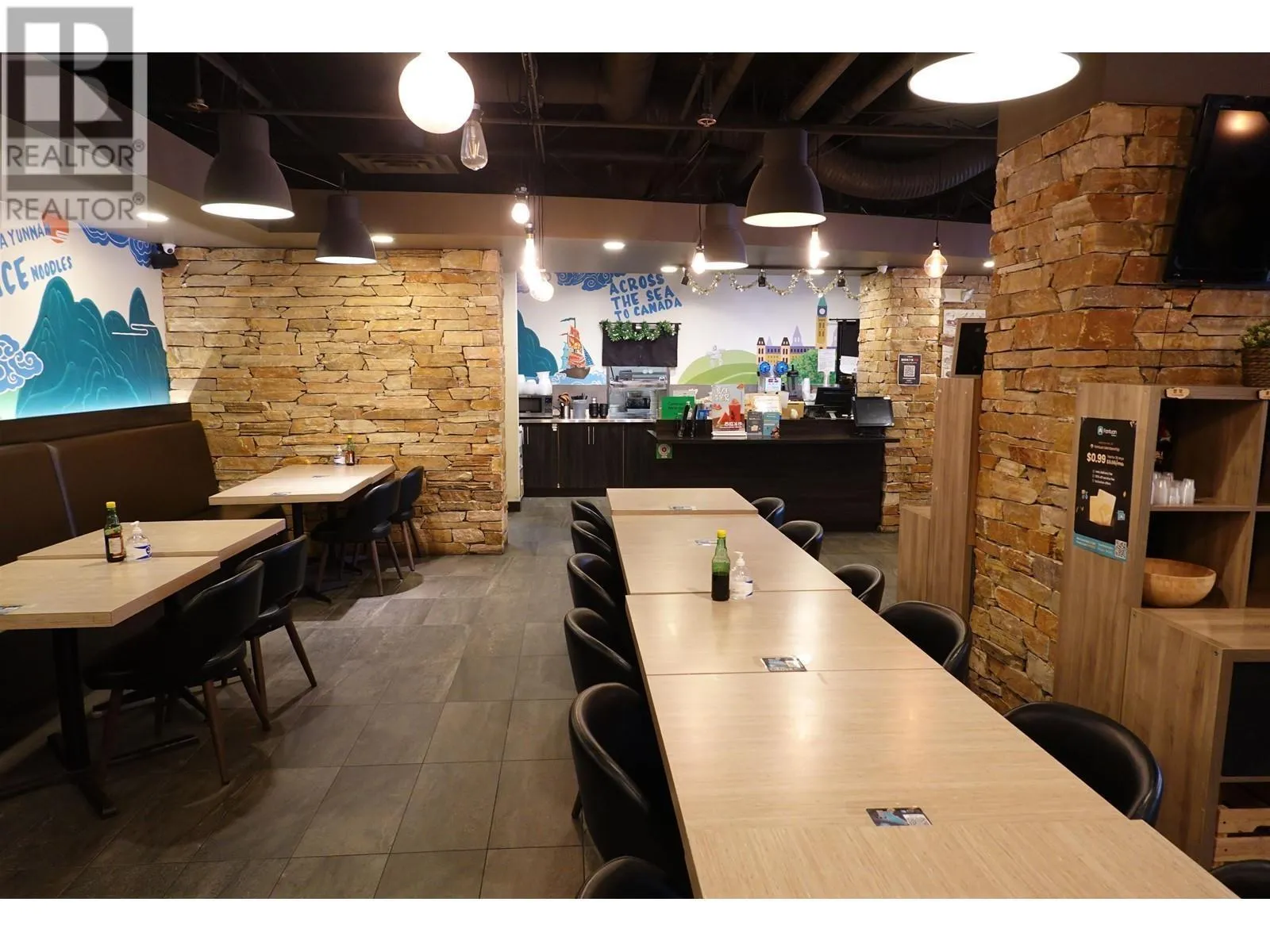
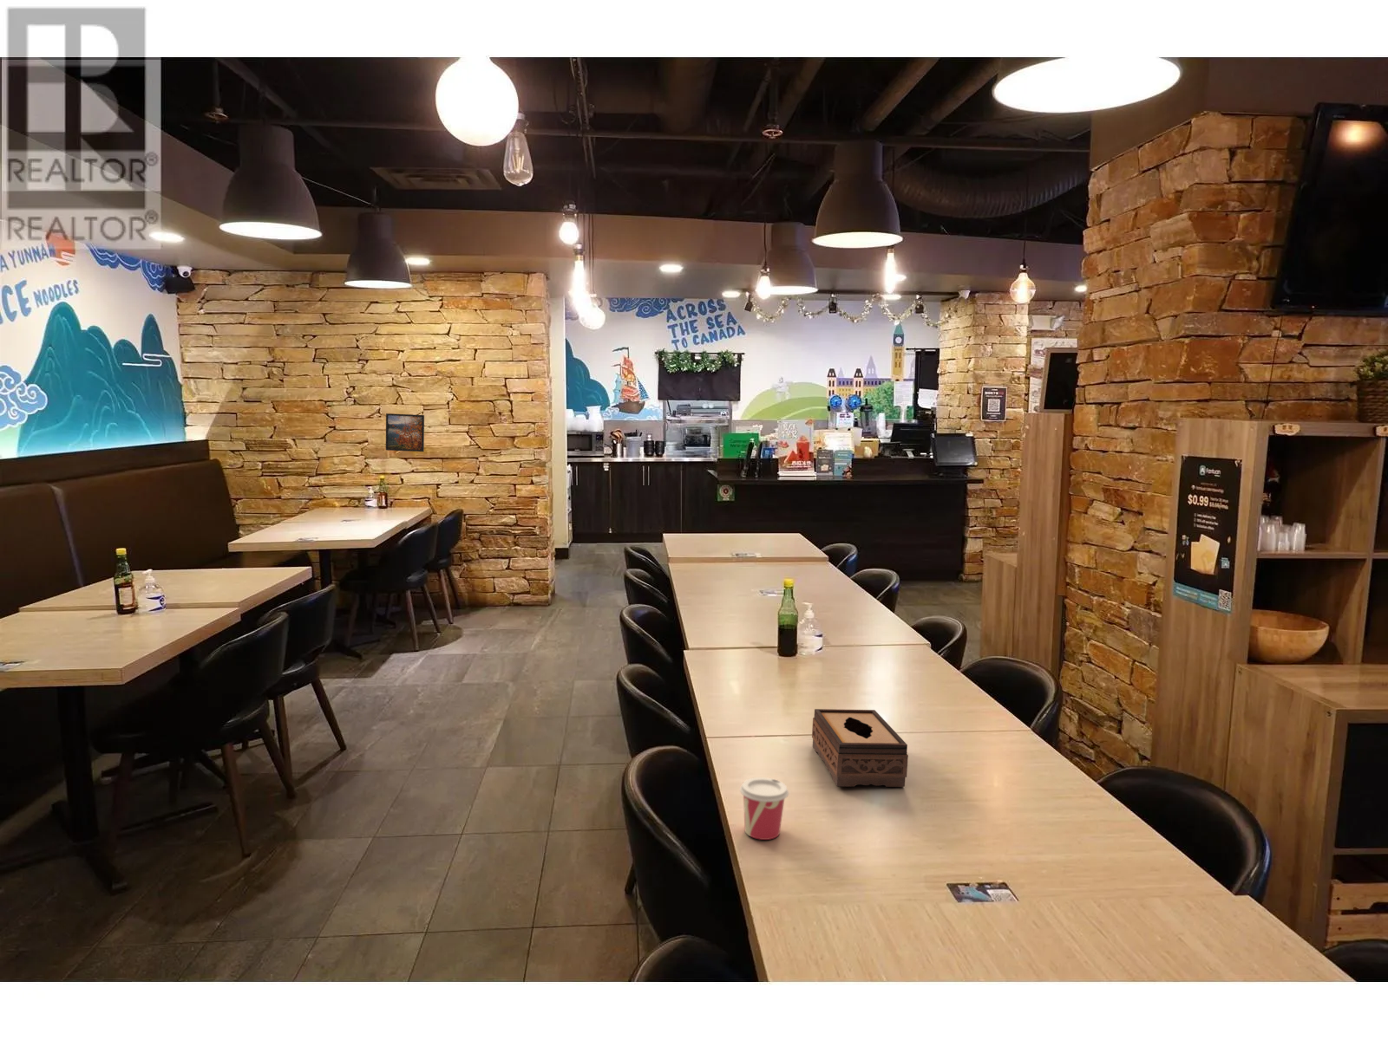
+ tissue box [811,708,909,788]
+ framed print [385,413,425,452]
+ cup [739,777,789,841]
